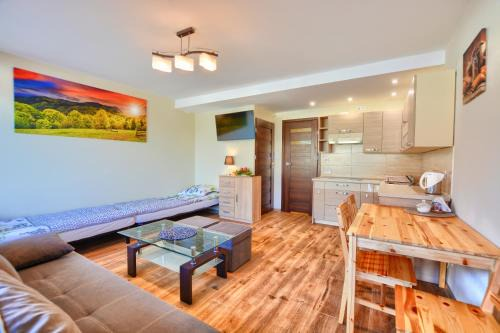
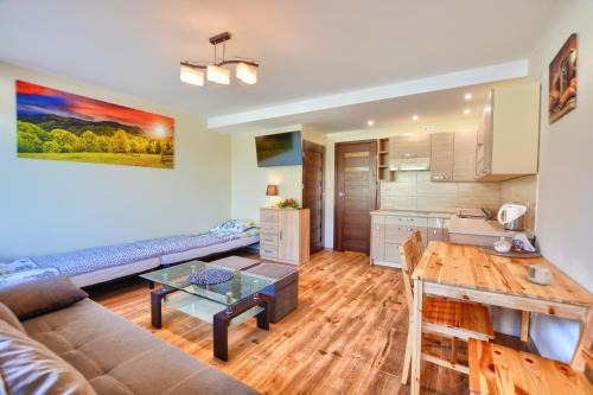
+ mug [527,263,554,286]
